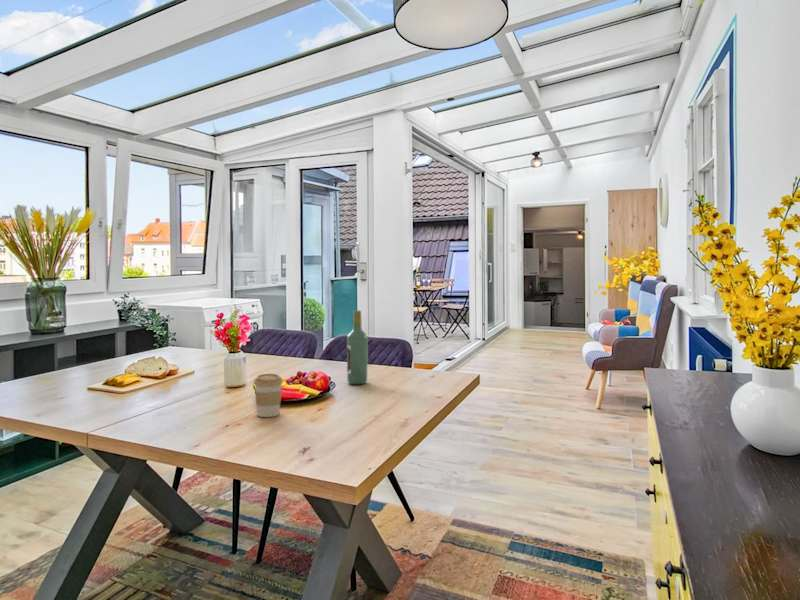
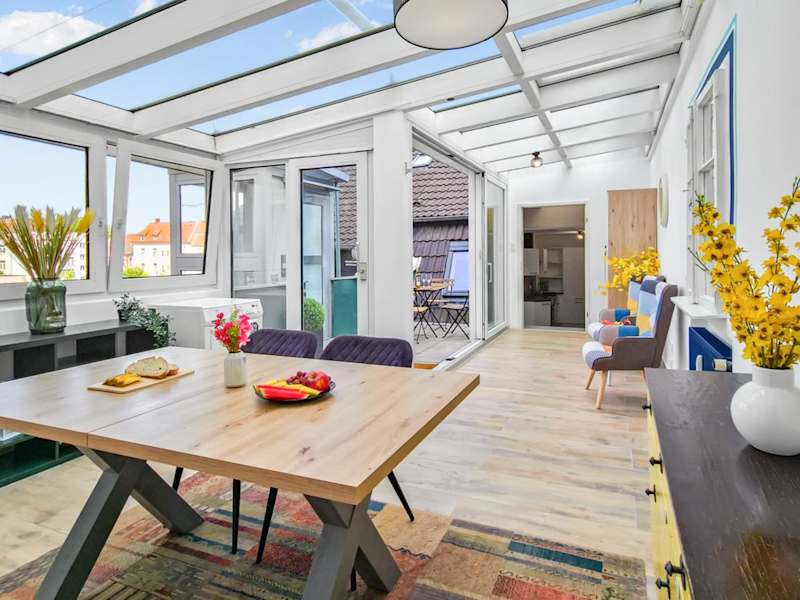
- wine bottle [346,309,369,385]
- coffee cup [253,373,284,418]
